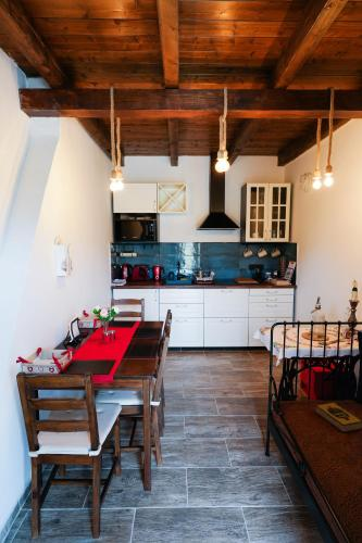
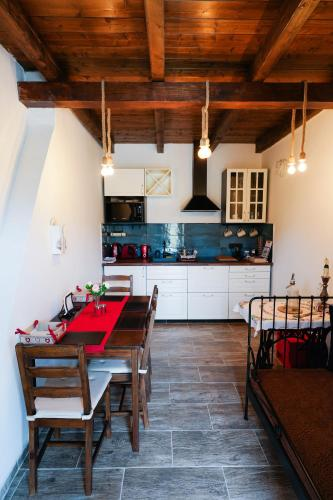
- hardback book [314,401,362,433]
